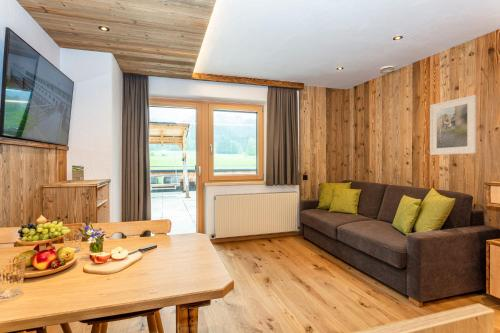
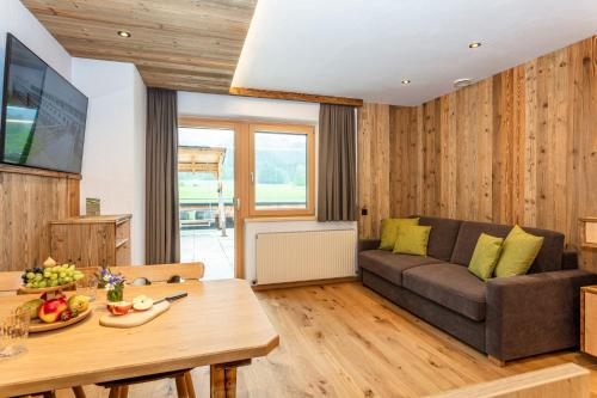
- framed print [429,94,477,156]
